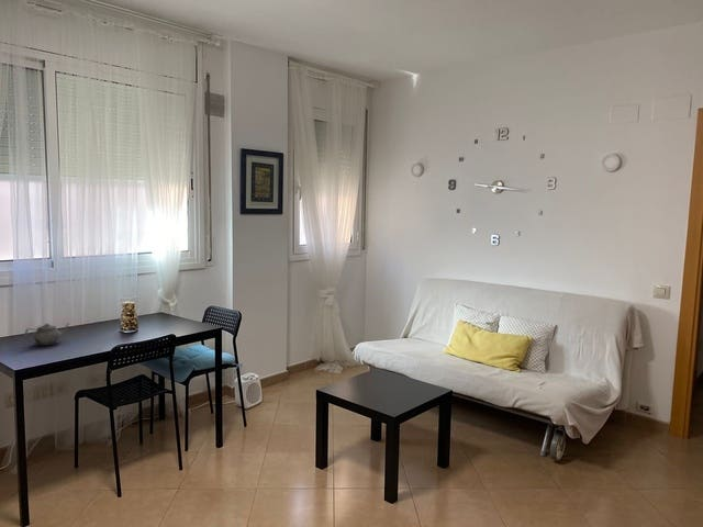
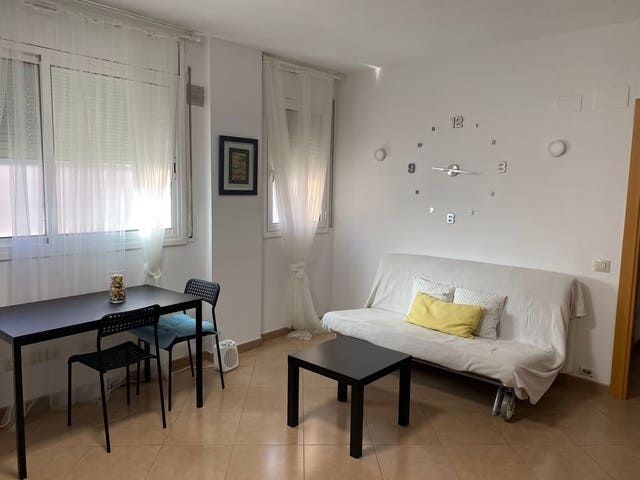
- teapot [24,323,70,347]
